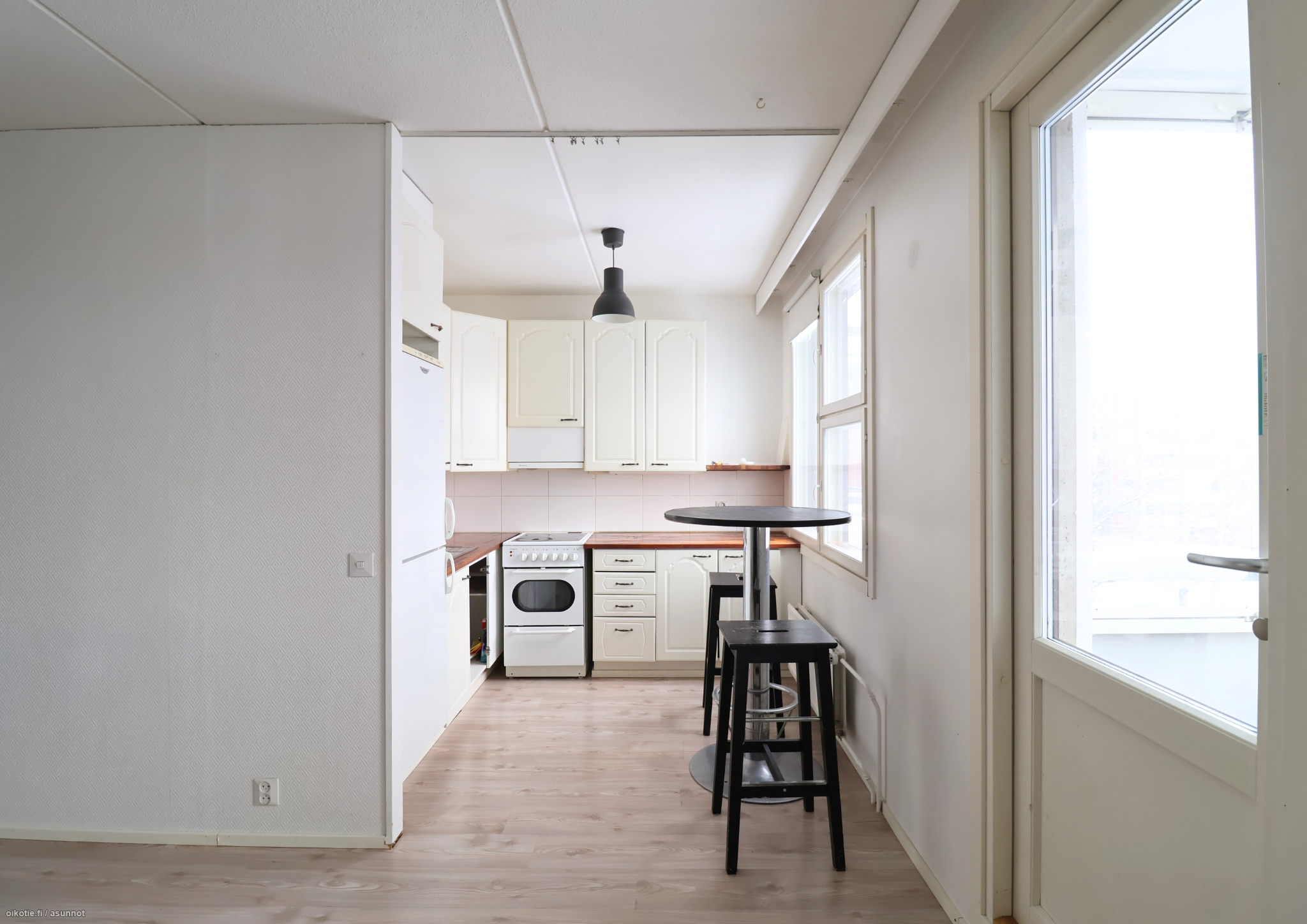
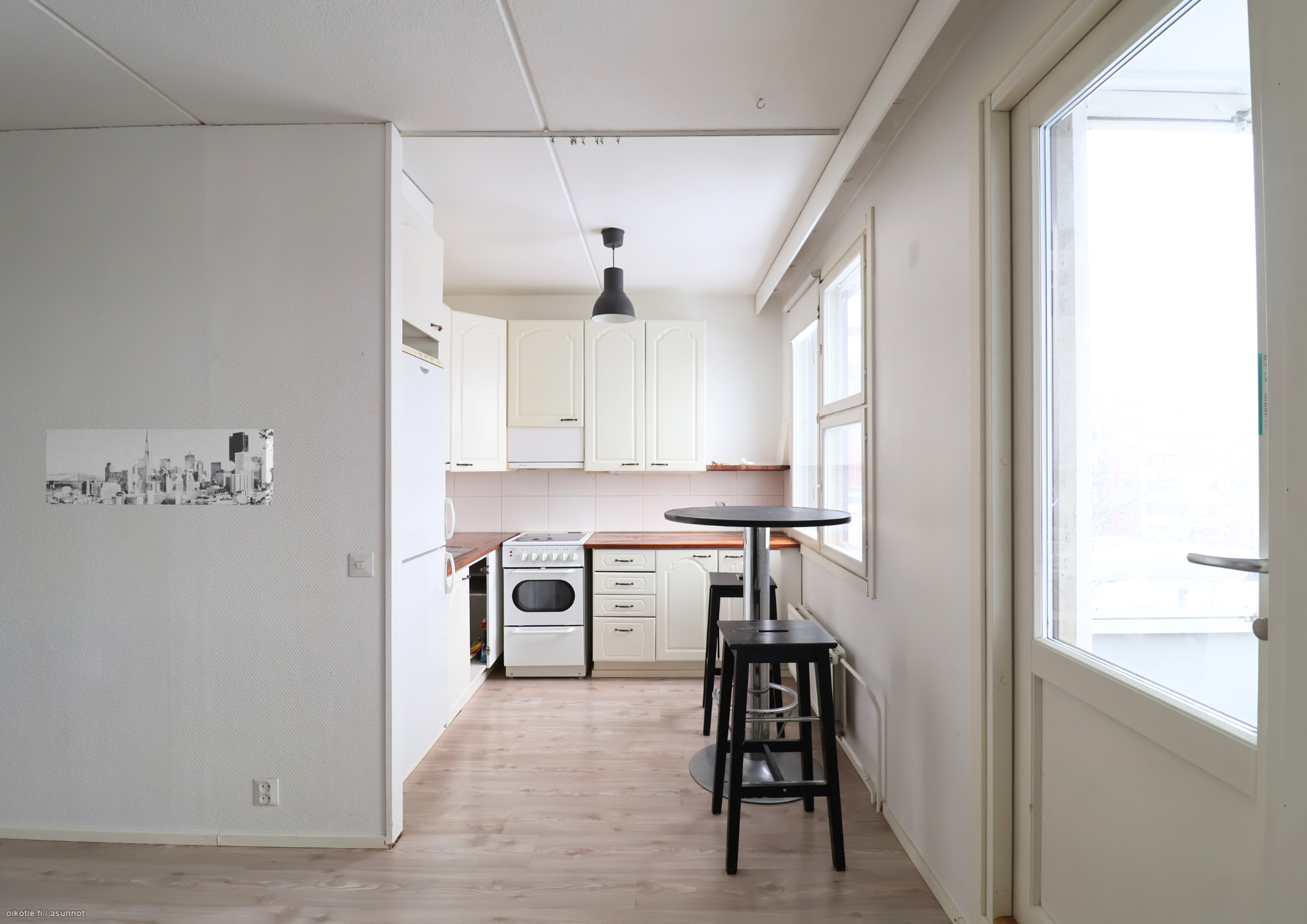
+ wall art [45,428,274,505]
